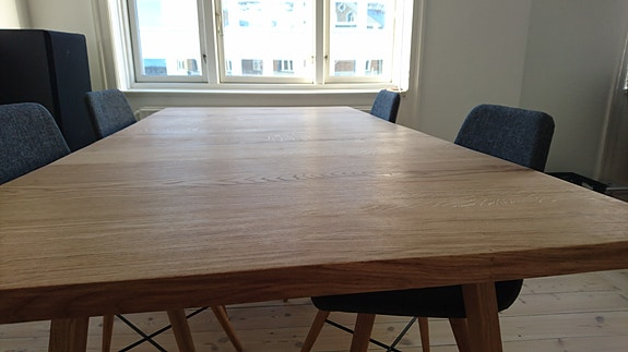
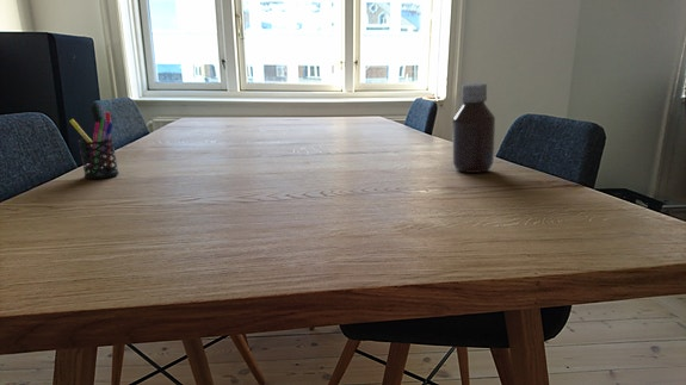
+ bottle [451,82,496,174]
+ pen holder [68,111,120,180]
